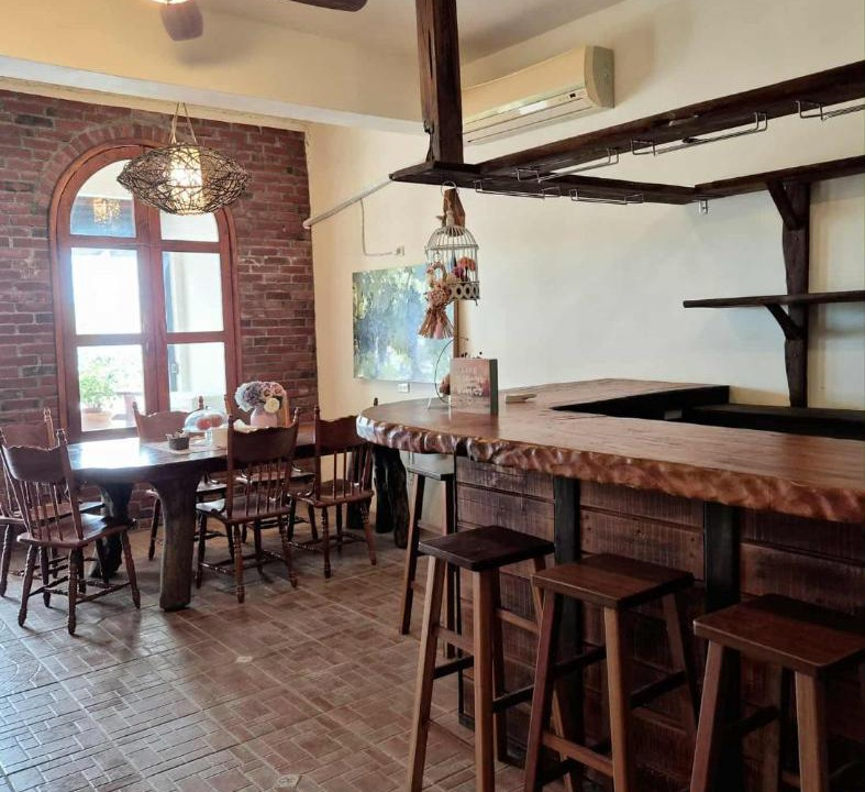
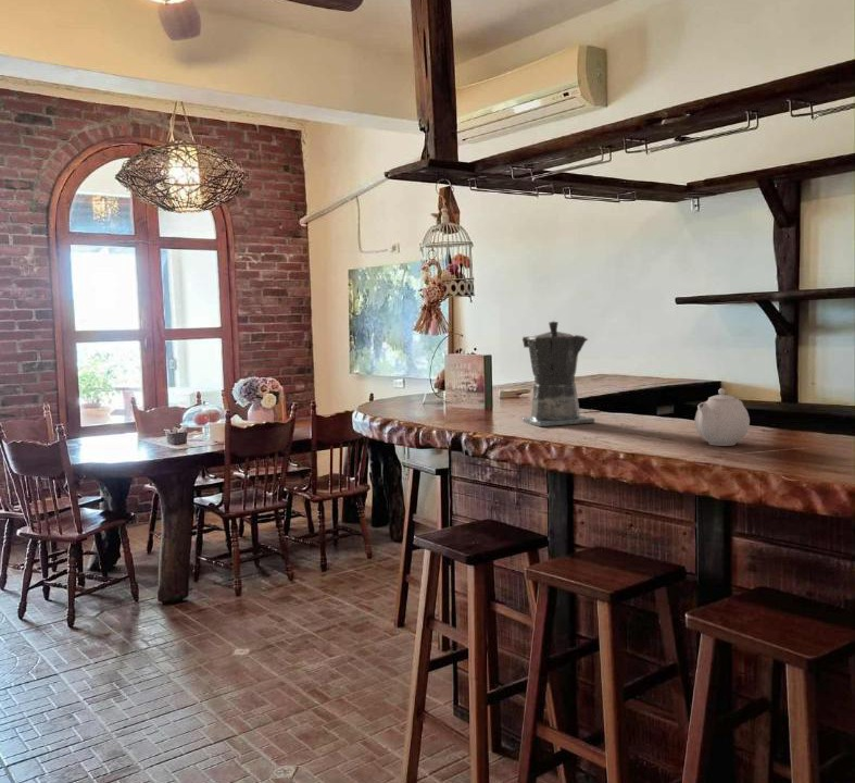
+ coffee maker [519,320,595,427]
+ teapot [694,387,751,447]
